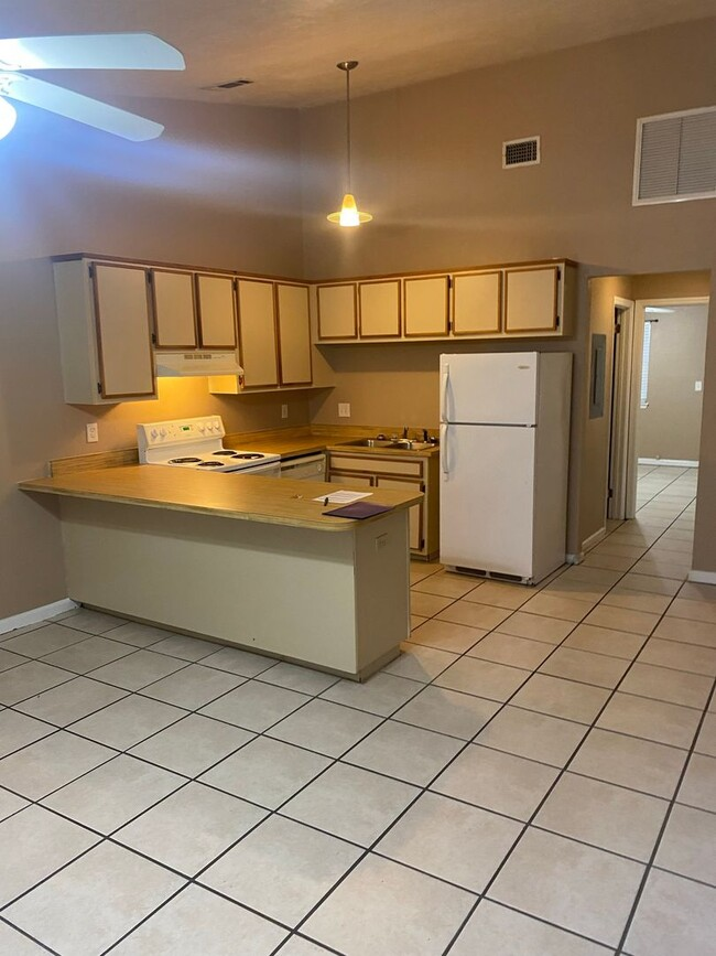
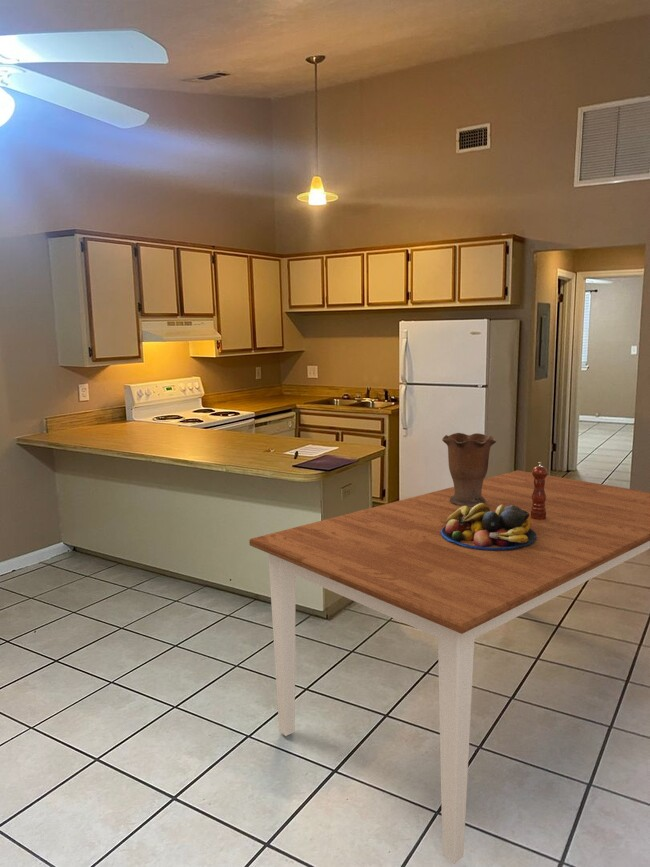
+ fruit bowl [441,503,536,550]
+ dining table [248,469,650,865]
+ vase [441,432,497,506]
+ pepper mill [530,461,548,520]
